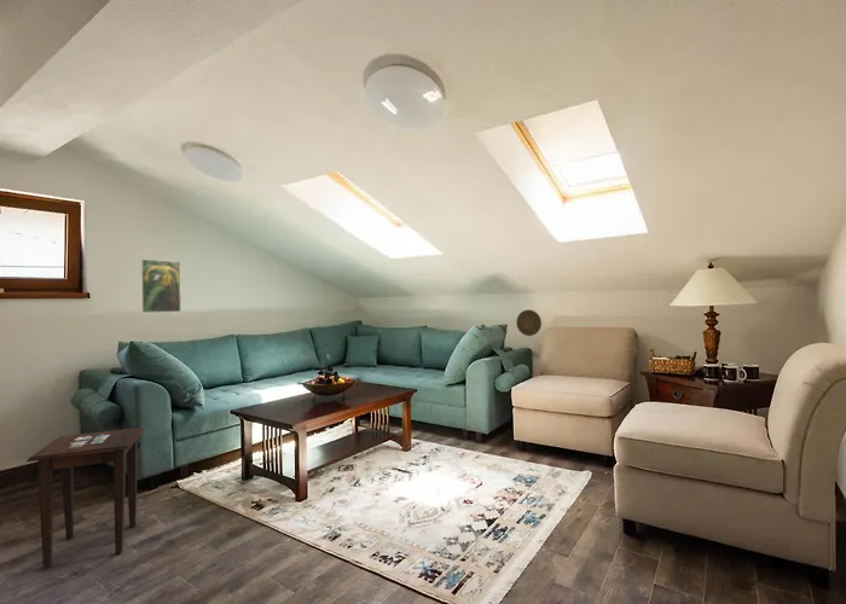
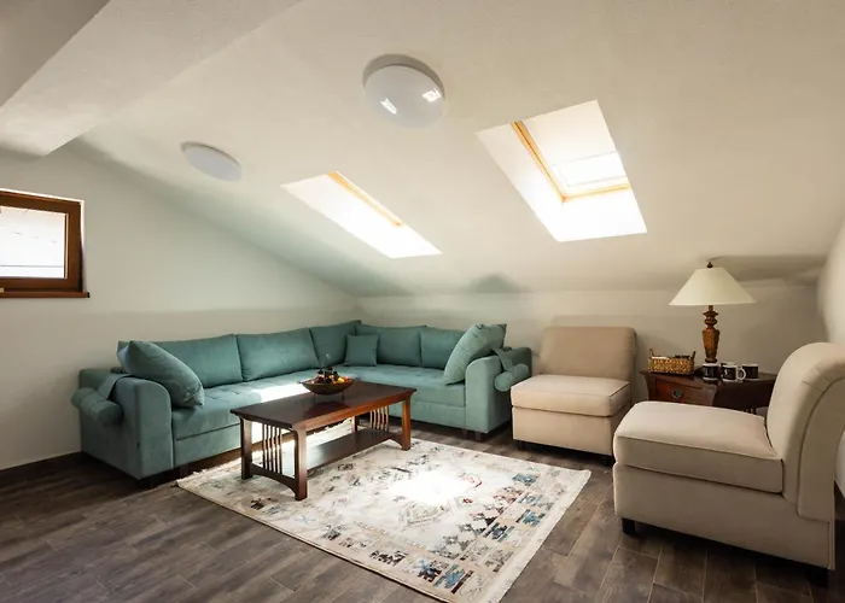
- side table [25,426,145,569]
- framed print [139,257,182,314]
- decorative plate [515,308,543,337]
